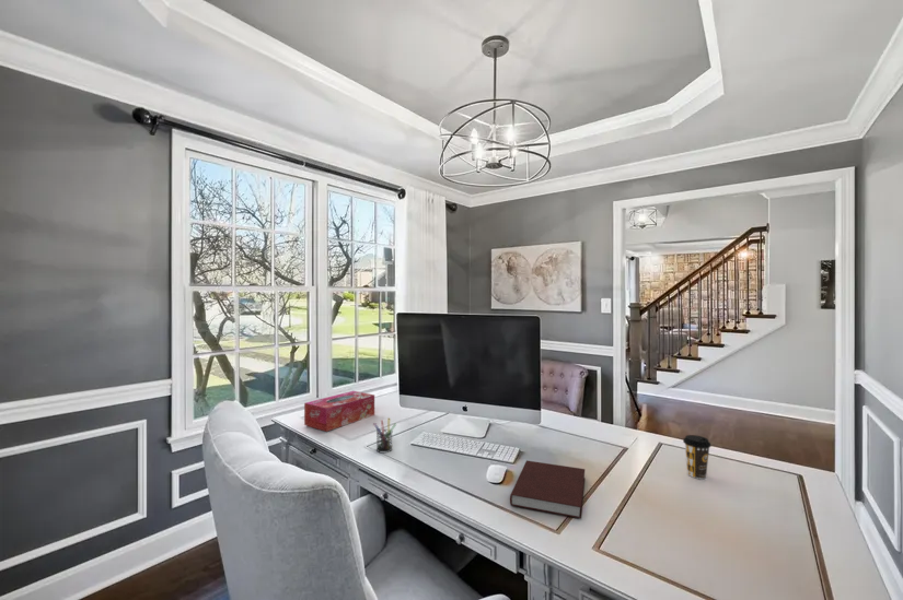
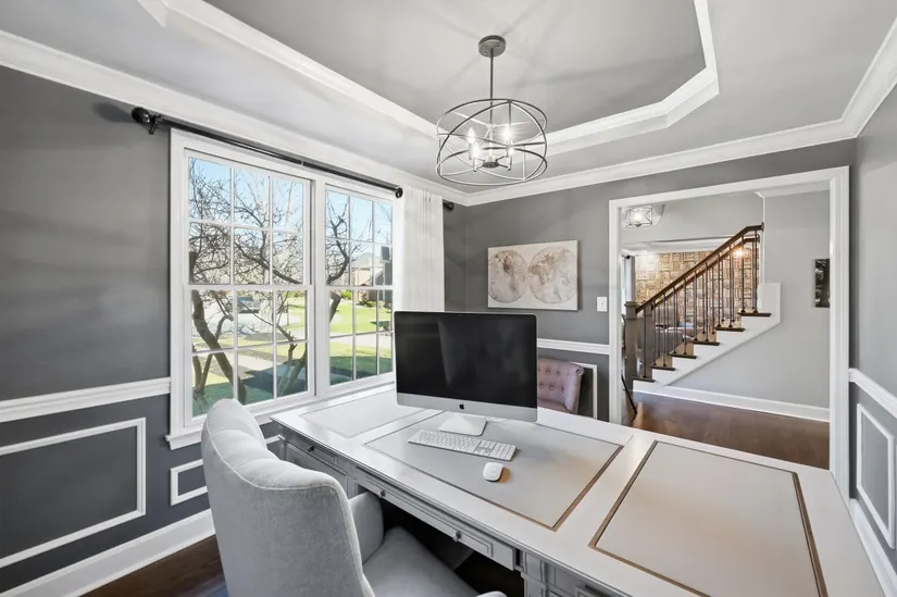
- coffee cup [682,434,713,480]
- pen holder [372,417,397,454]
- tissue box [303,390,375,433]
- notebook [509,459,586,519]
